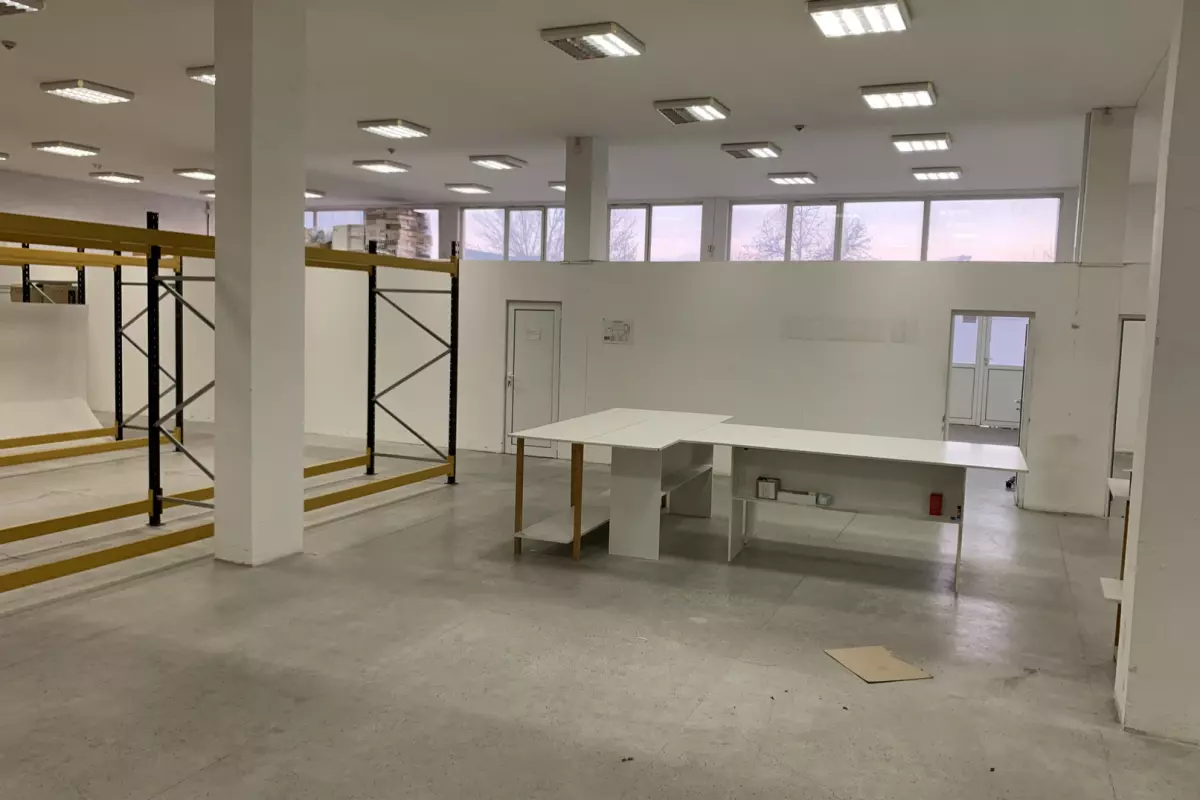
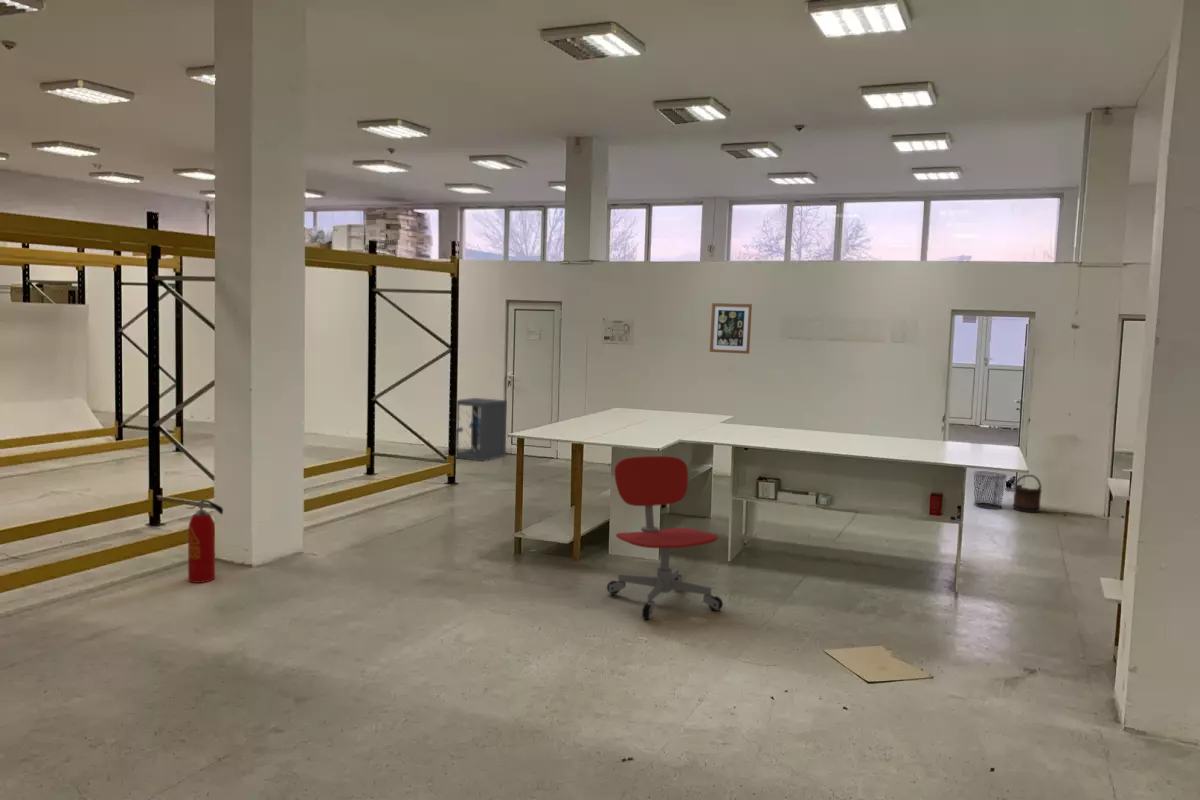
+ wall art [709,302,753,355]
+ fire extinguisher [185,499,224,584]
+ bucket [1012,474,1043,514]
+ office chair [606,455,724,620]
+ storage cabinet [455,397,508,462]
+ trash can [972,470,1008,510]
